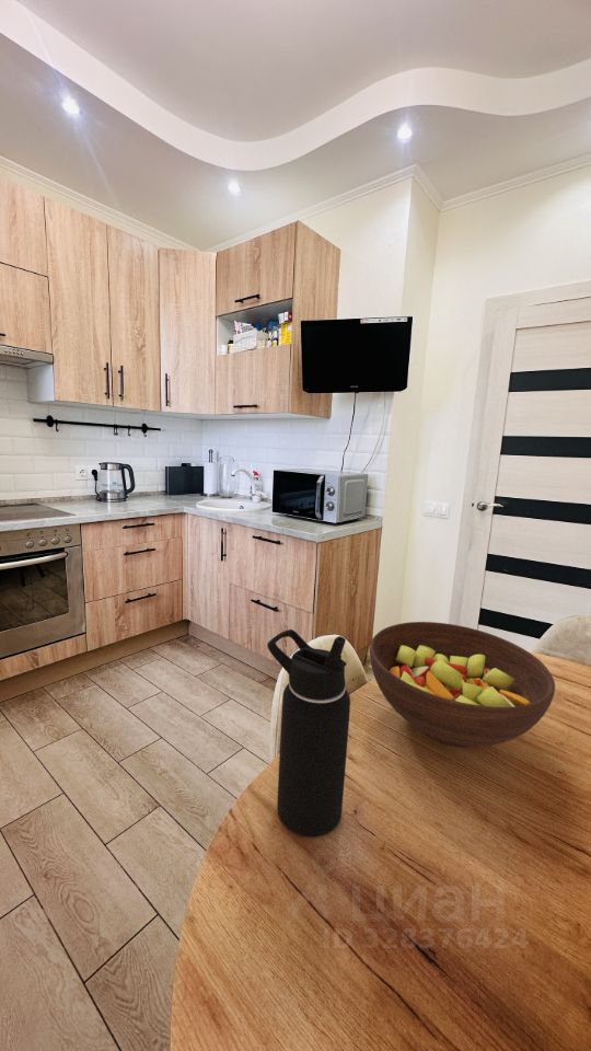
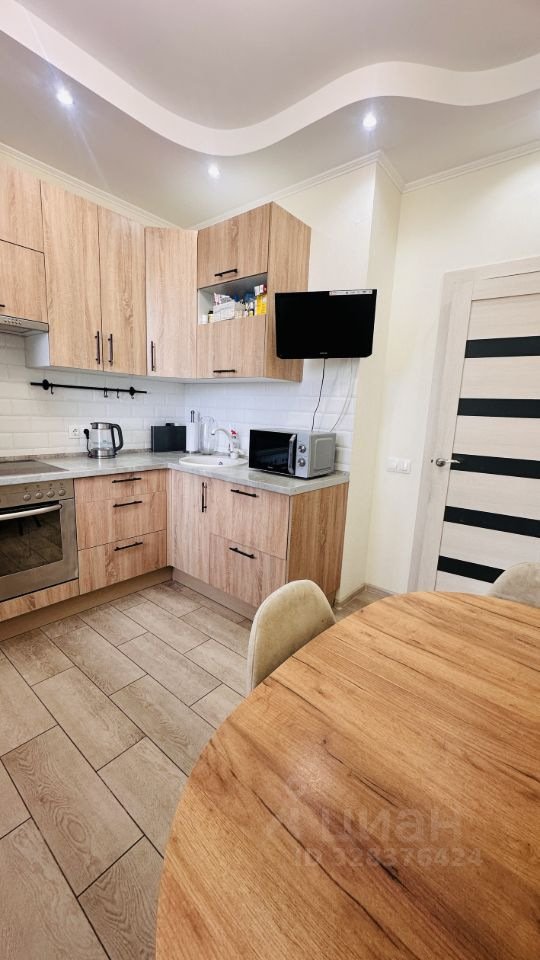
- water bottle [266,628,351,838]
- fruit bowl [369,621,556,749]
